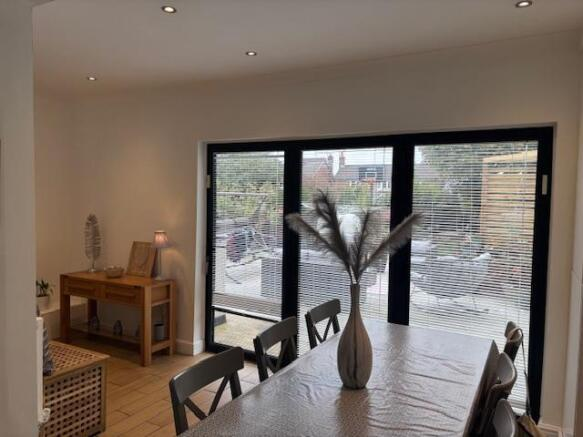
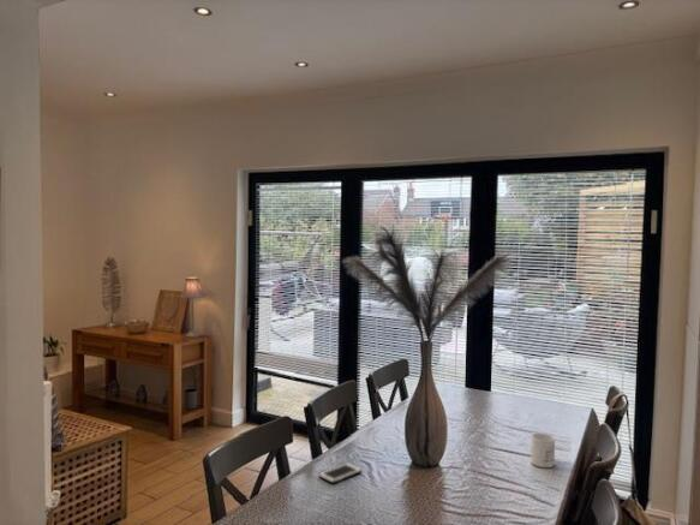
+ cell phone [317,461,363,484]
+ mug [530,431,556,469]
